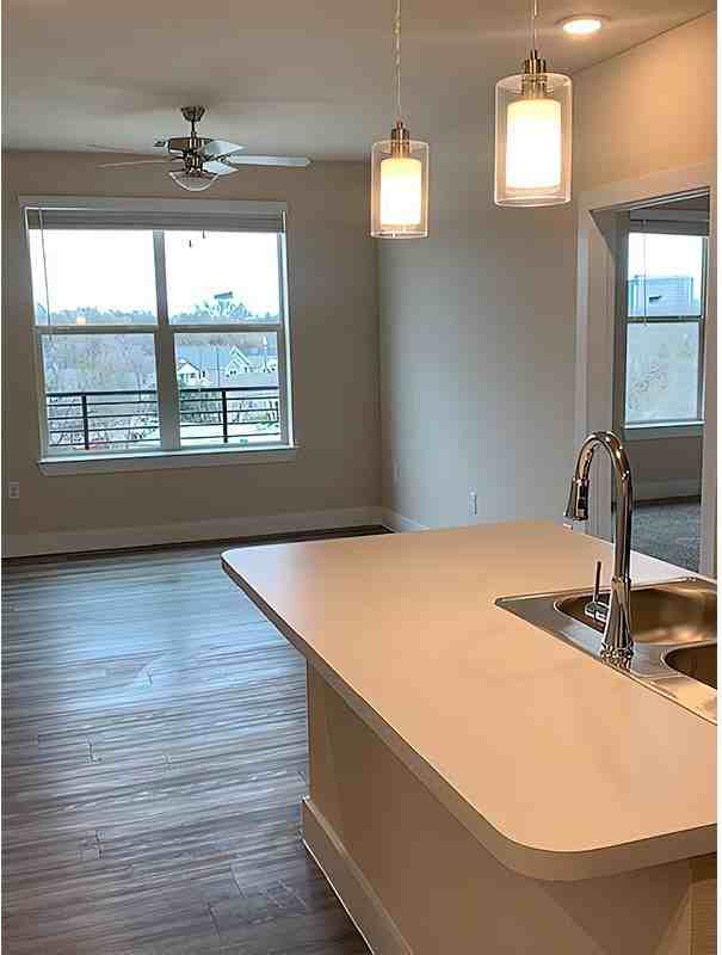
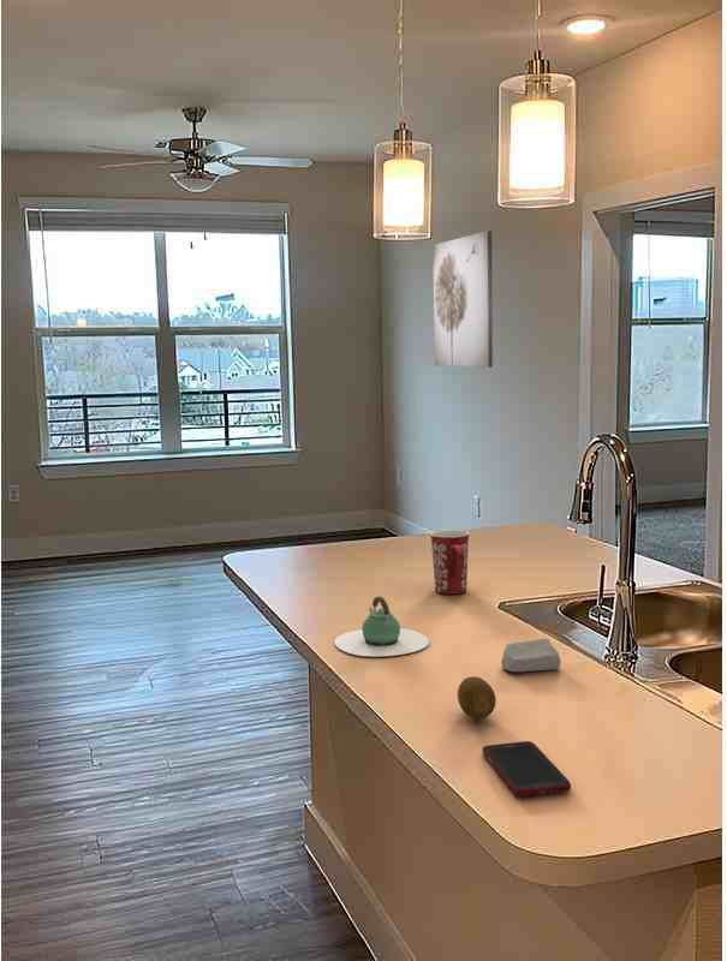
+ teapot [334,595,430,657]
+ mug [429,529,471,595]
+ cell phone [481,740,572,798]
+ wall art [431,229,494,369]
+ soap bar [500,637,562,673]
+ fruit [457,675,497,721]
